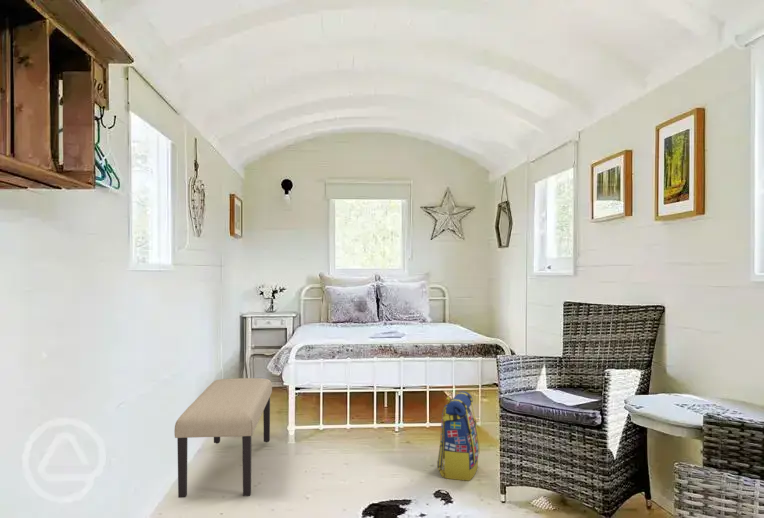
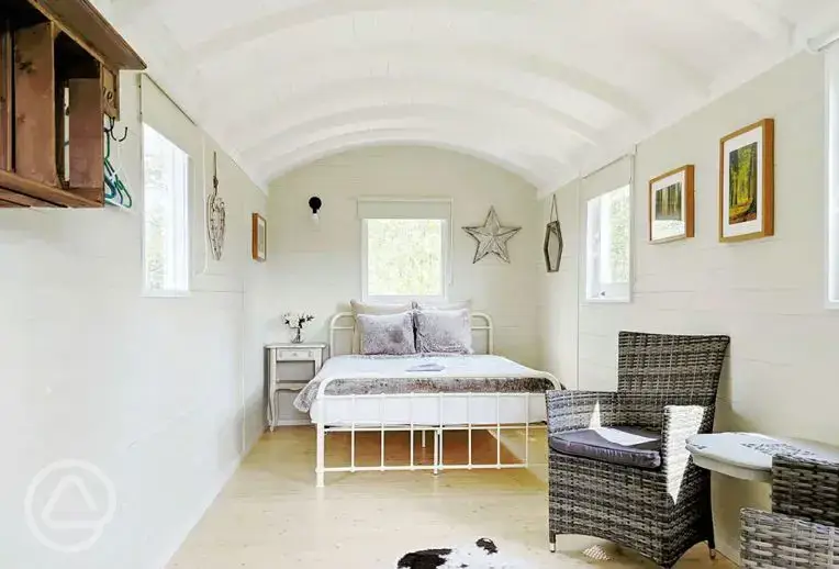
- backpack [436,390,481,482]
- bench [174,377,273,499]
